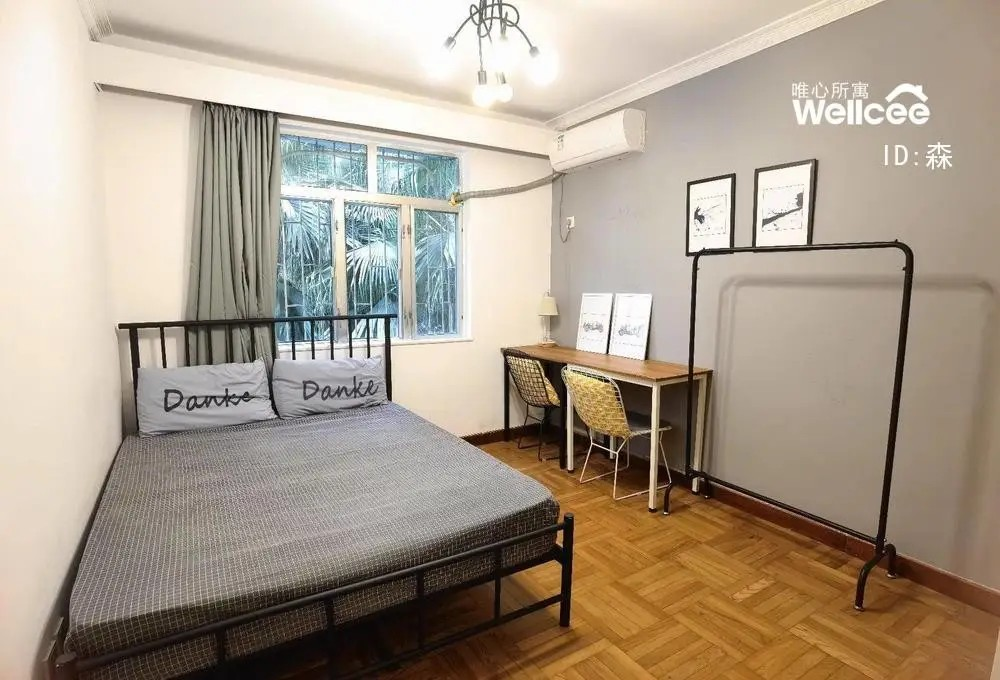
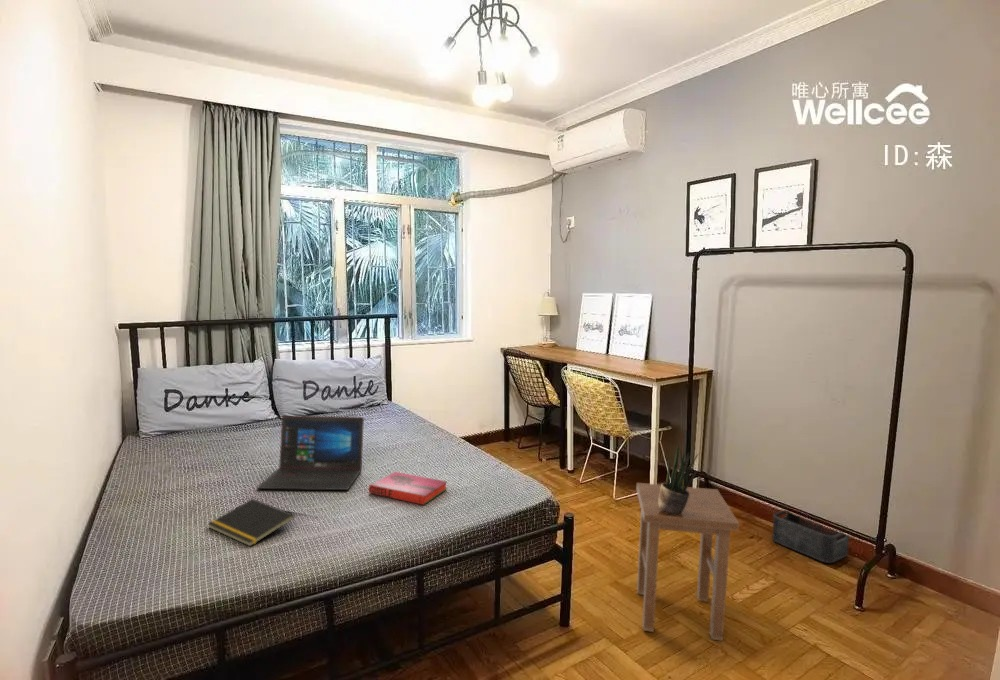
+ hardback book [368,471,447,506]
+ potted plant [658,443,700,515]
+ stool [636,482,740,642]
+ laptop [256,415,365,491]
+ notepad [207,498,296,547]
+ storage bin [771,509,850,564]
